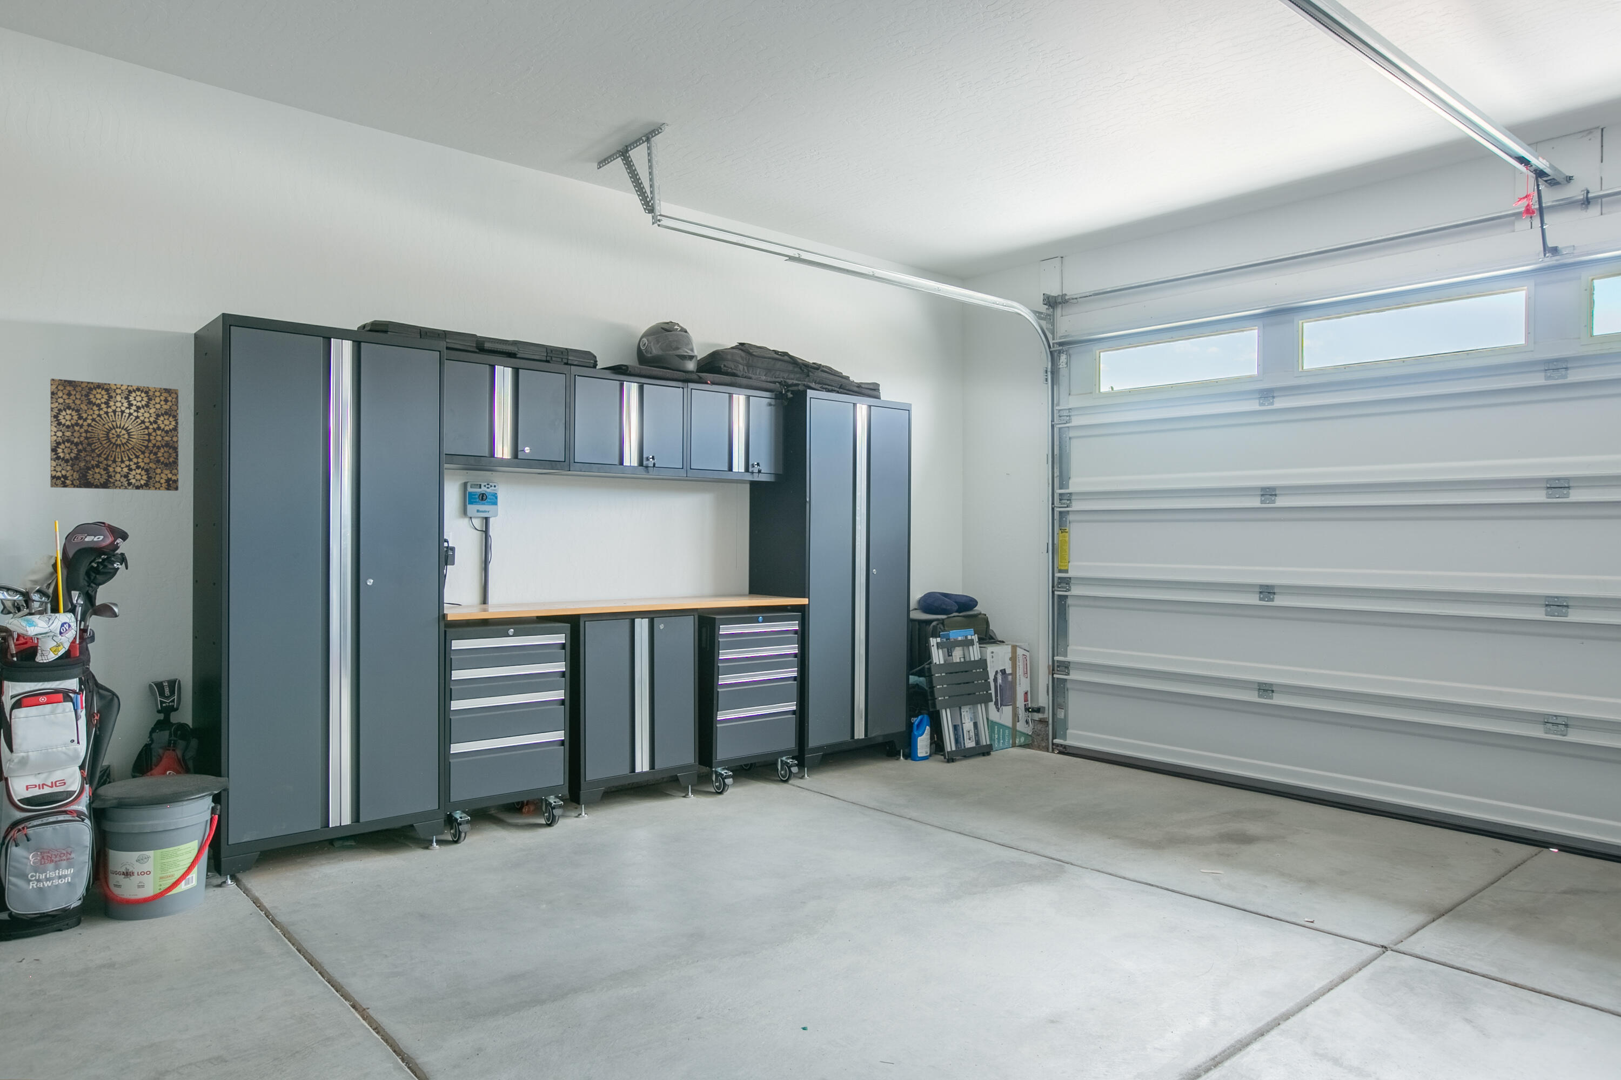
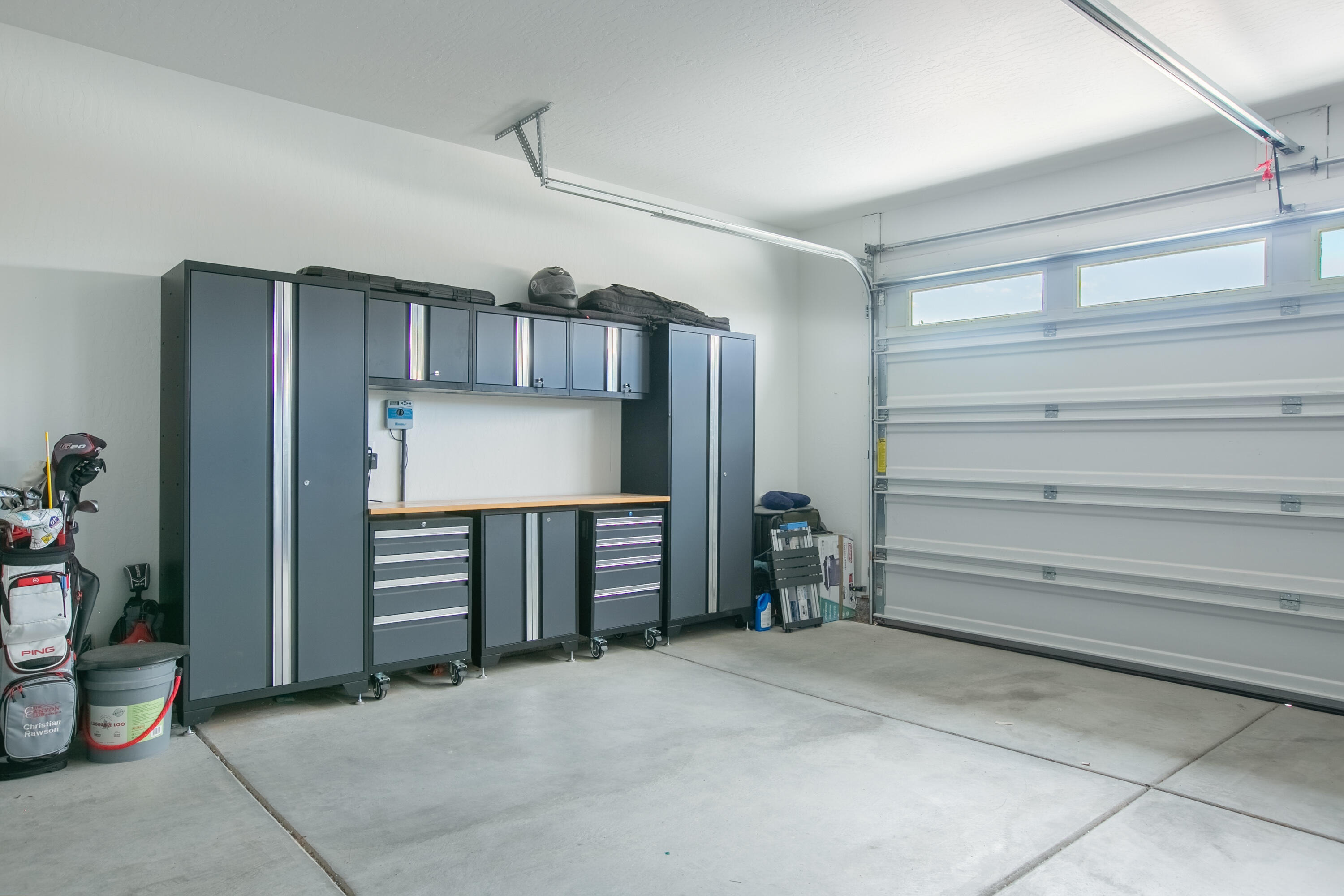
- wall art [49,378,179,492]
